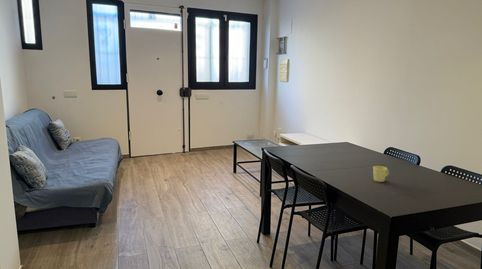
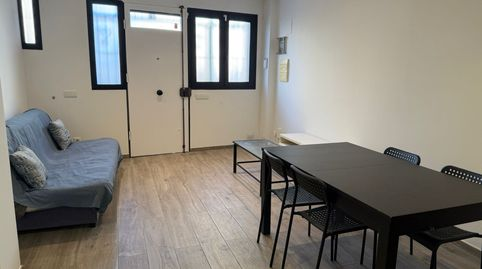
- cup [372,165,390,183]
